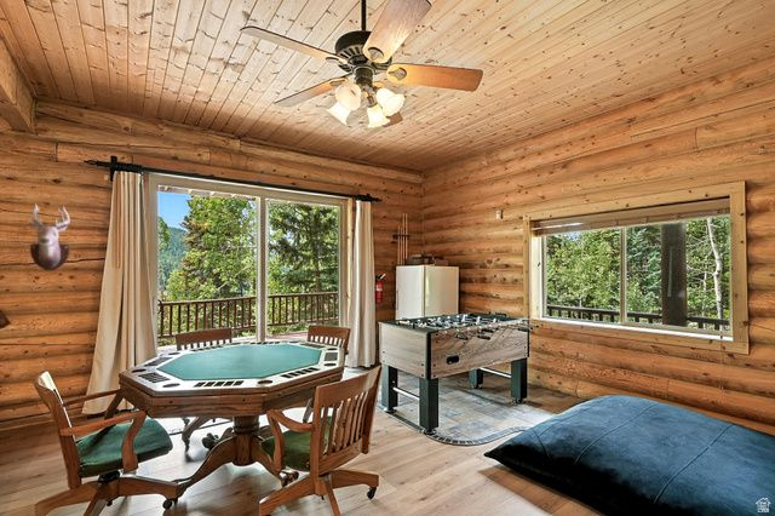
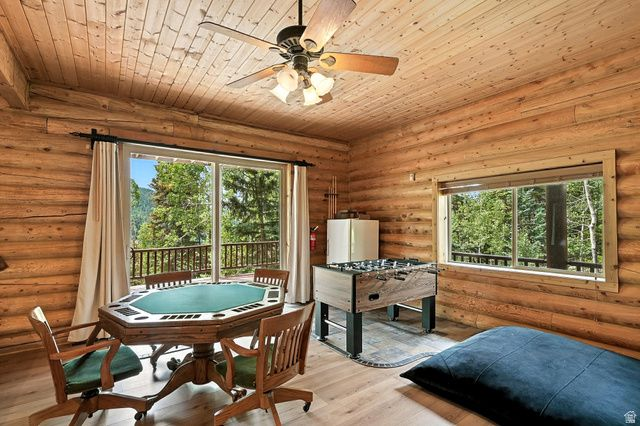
- mounted trophy [28,202,71,271]
